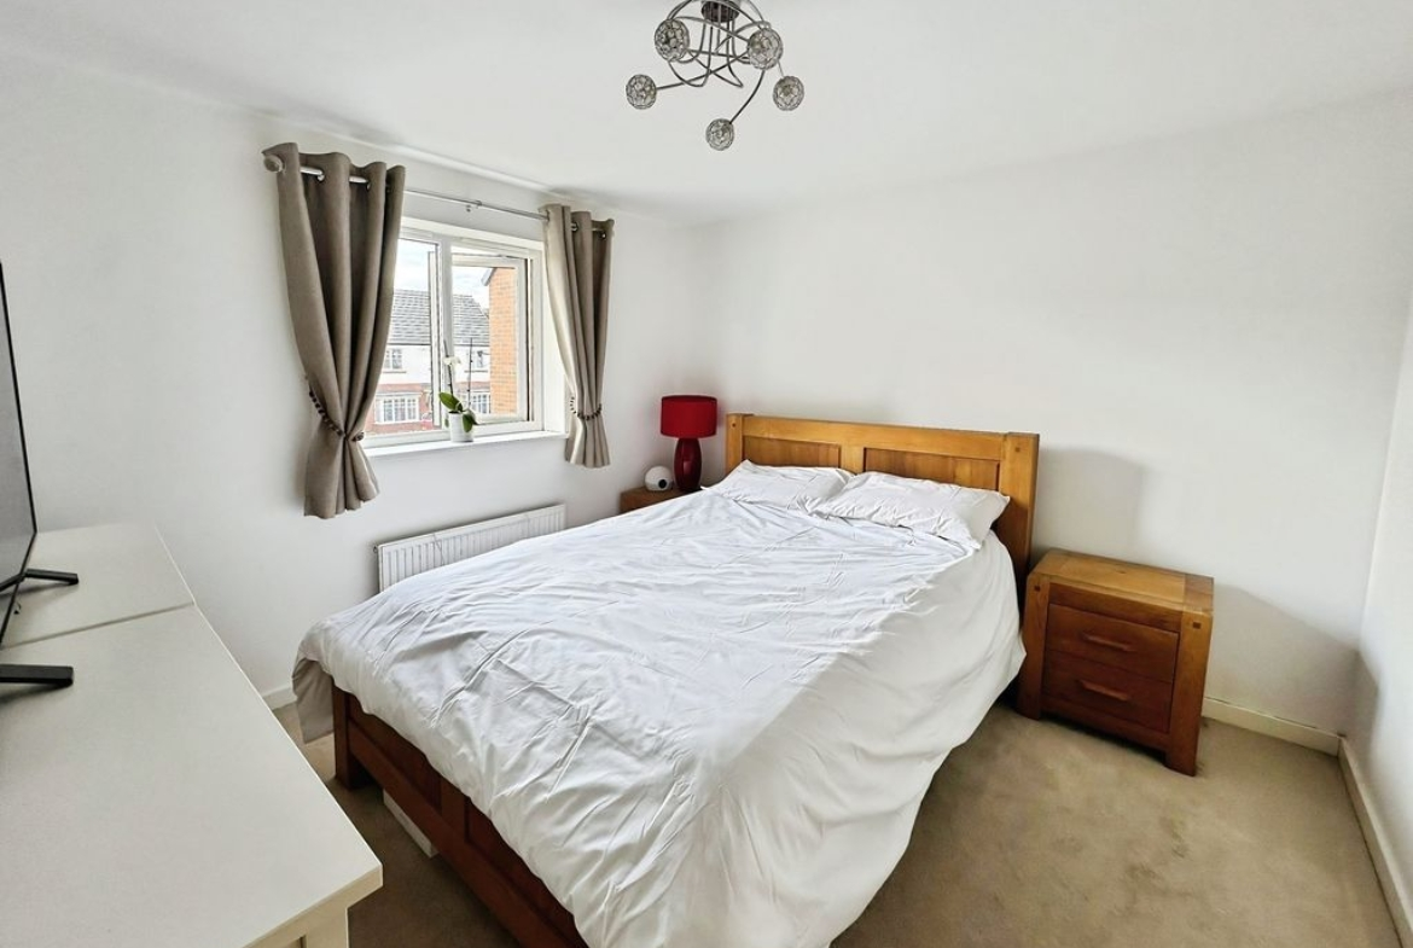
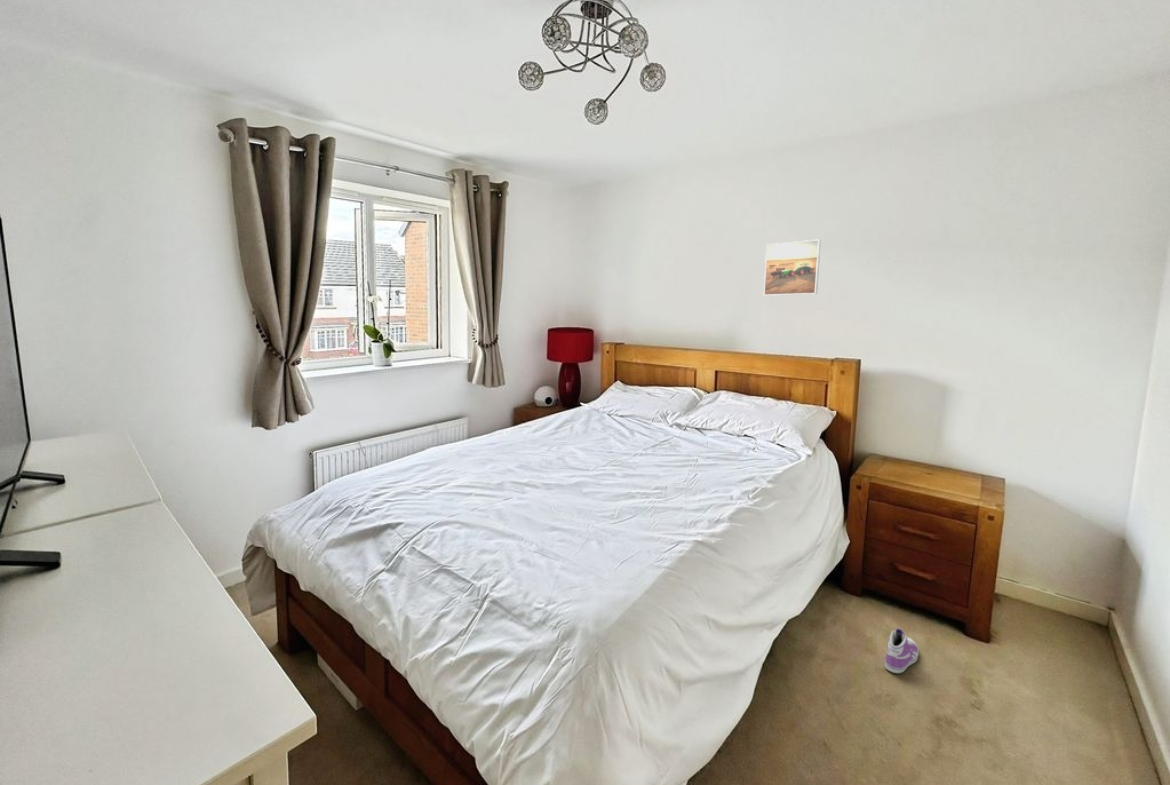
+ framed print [763,238,822,297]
+ sneaker [884,628,919,674]
